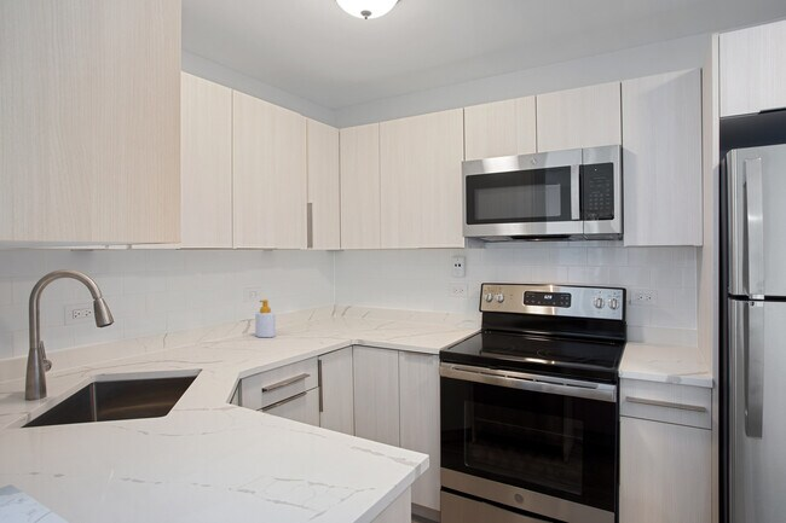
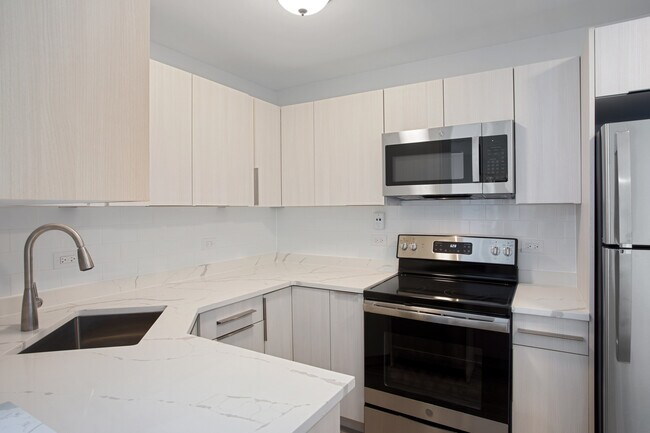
- soap bottle [254,298,277,338]
